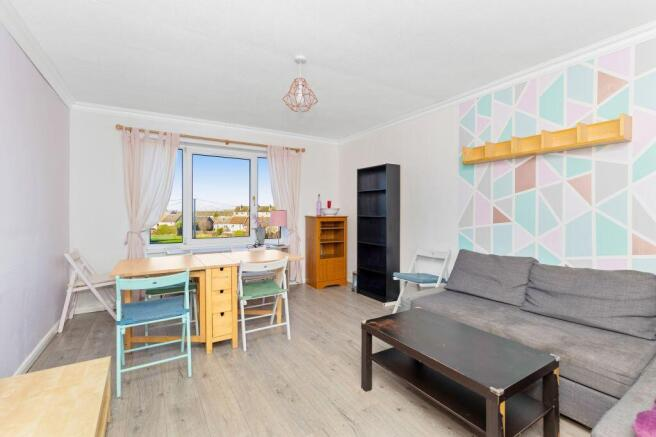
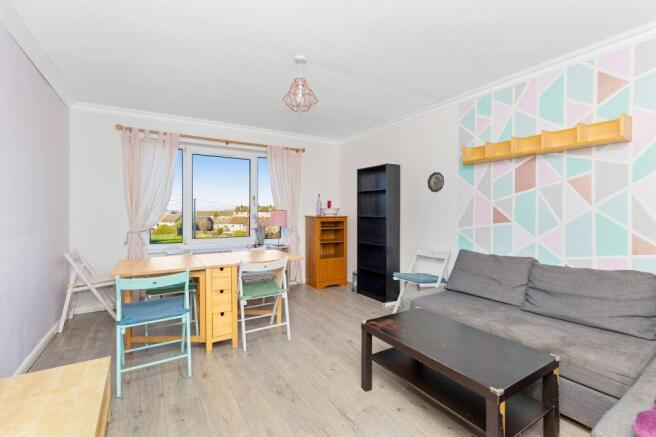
+ decorative plate [427,171,445,193]
